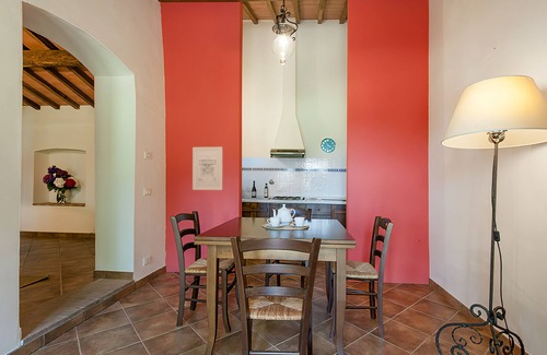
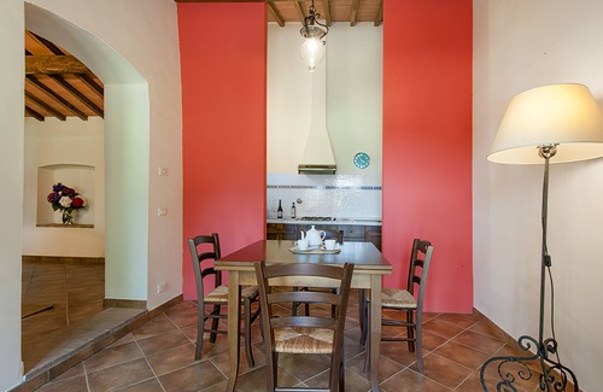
- wall art [191,146,223,191]
